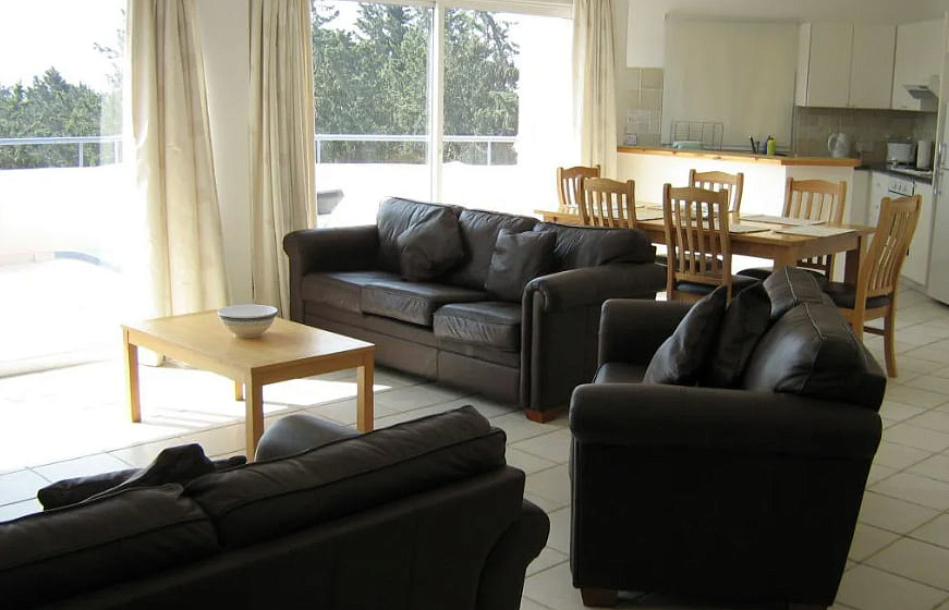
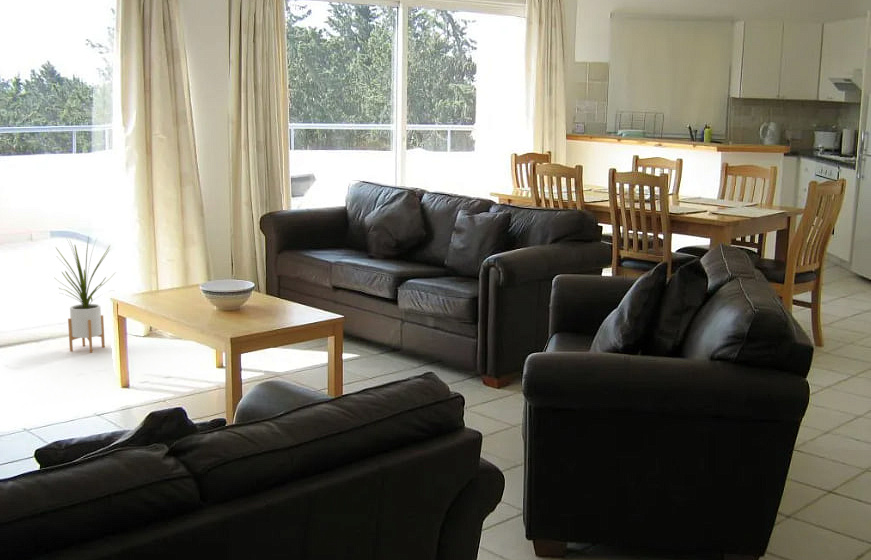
+ house plant [55,236,117,353]
